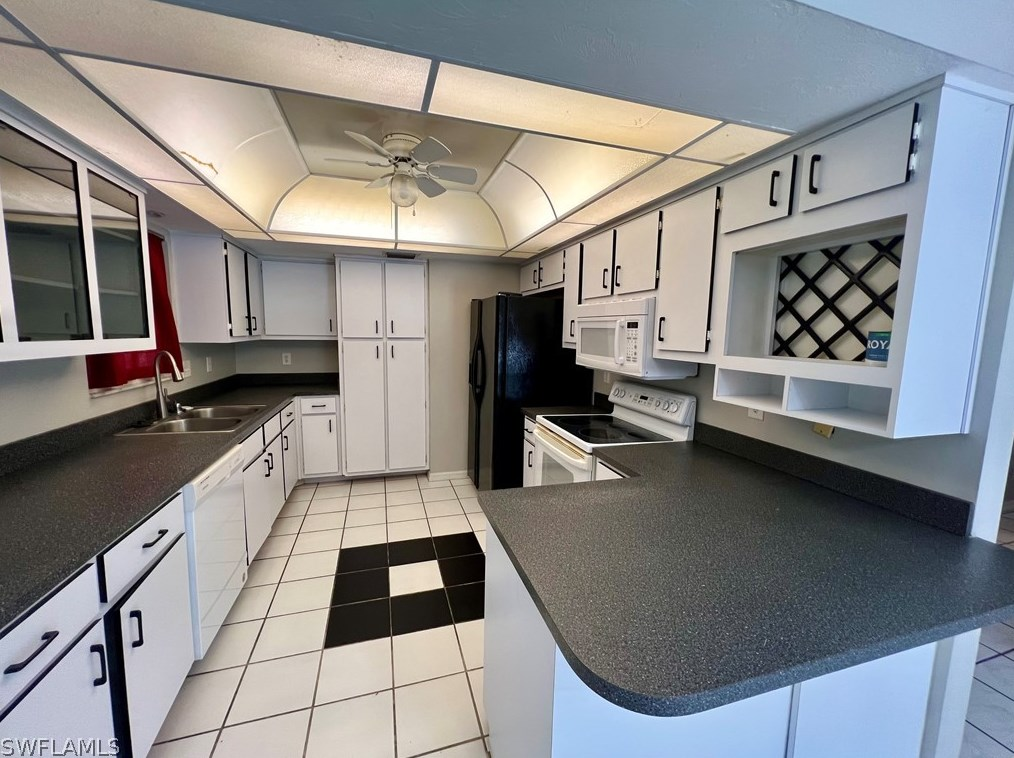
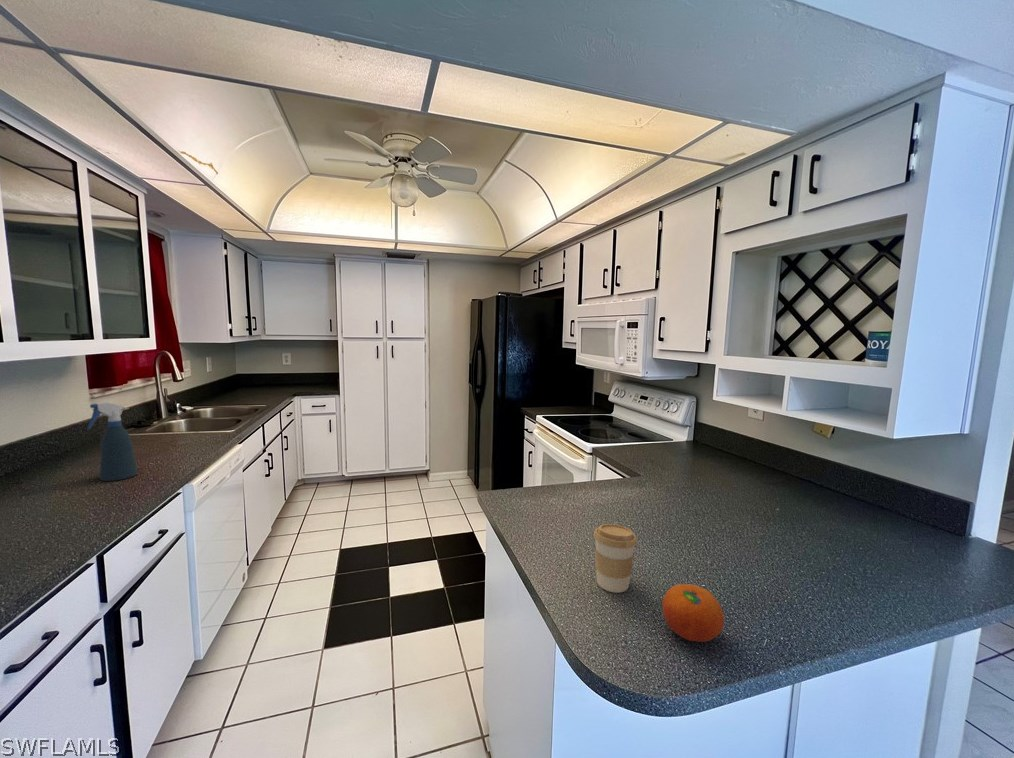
+ fruit [661,583,725,643]
+ coffee cup [593,523,638,594]
+ spray bottle [86,401,139,482]
